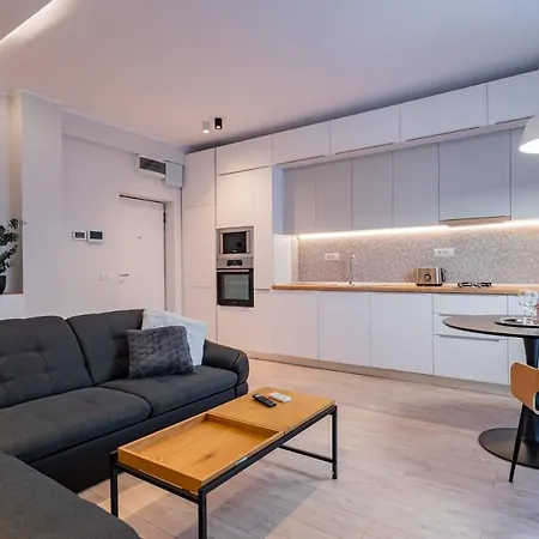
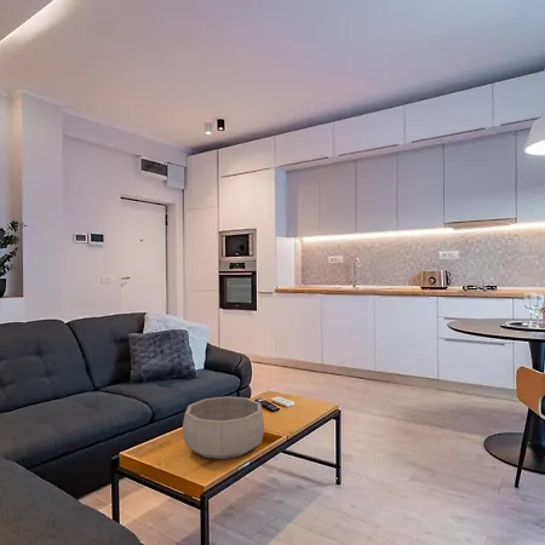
+ decorative bowl [182,395,265,460]
